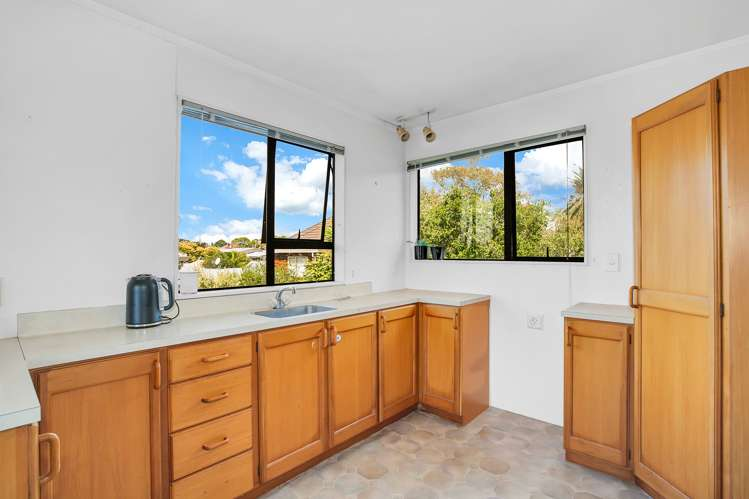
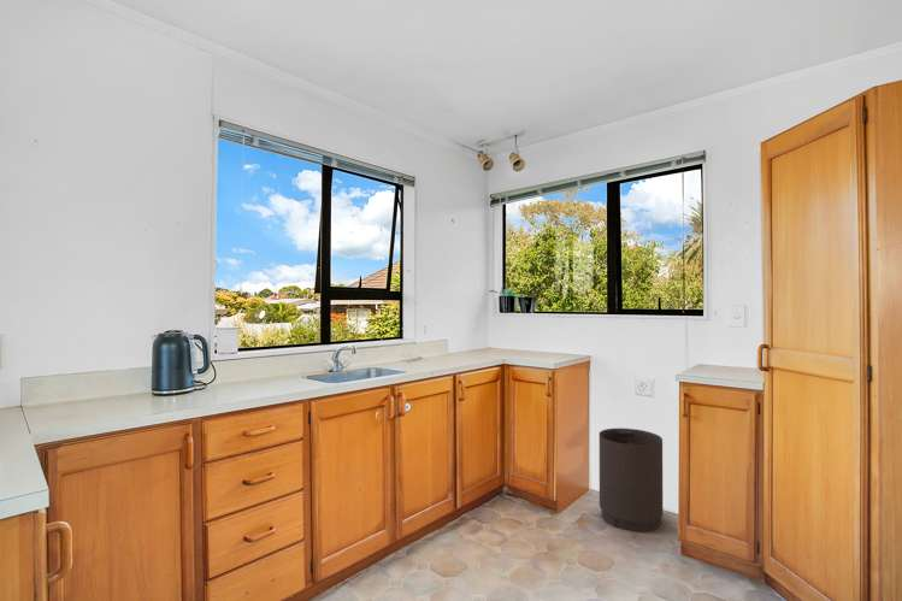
+ trash can [599,428,664,534]
